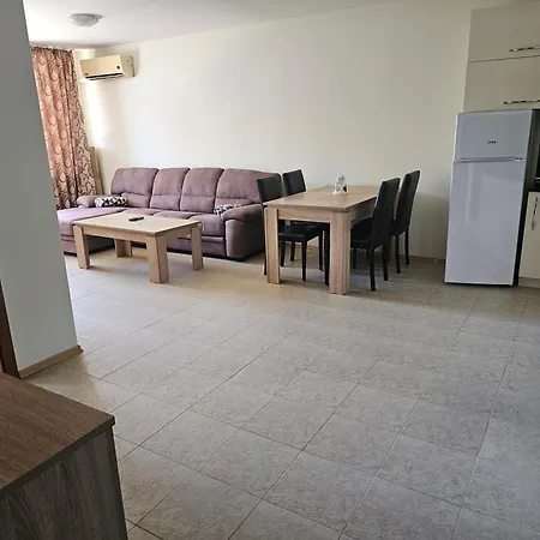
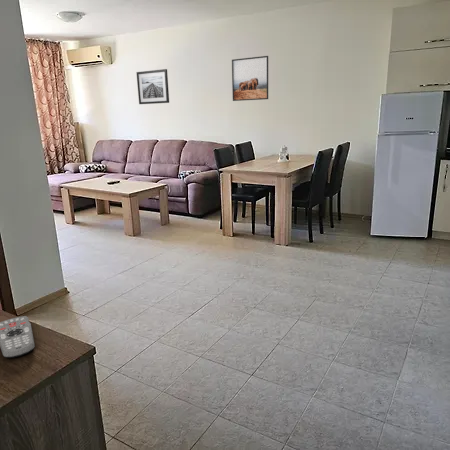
+ remote control [0,315,36,359]
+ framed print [231,55,269,102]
+ wall art [135,68,170,105]
